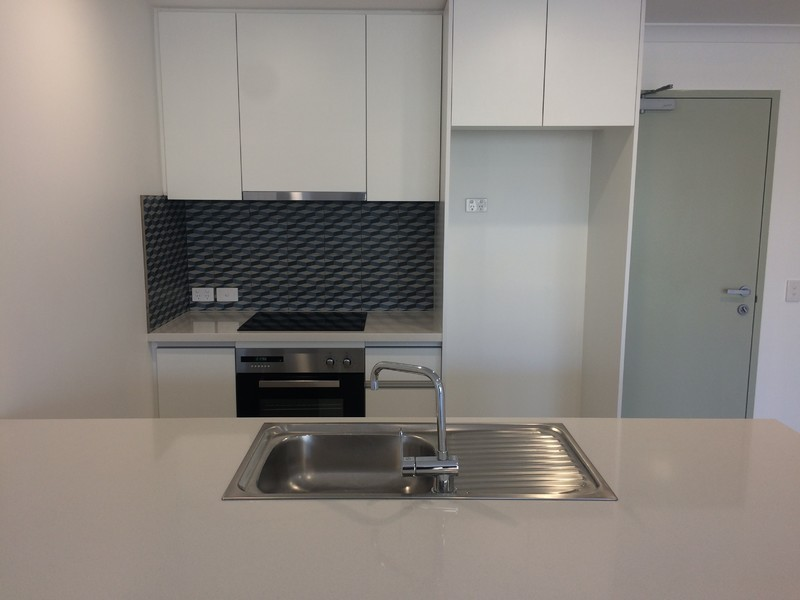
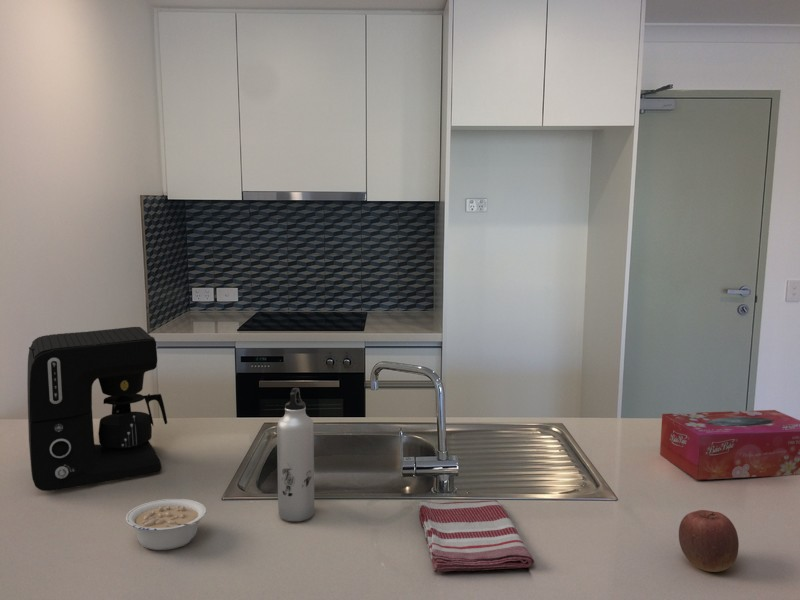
+ coffee maker [26,326,168,492]
+ dish towel [417,499,535,573]
+ tissue box [659,409,800,481]
+ legume [125,498,207,551]
+ apple [678,509,740,573]
+ water bottle [276,387,315,522]
